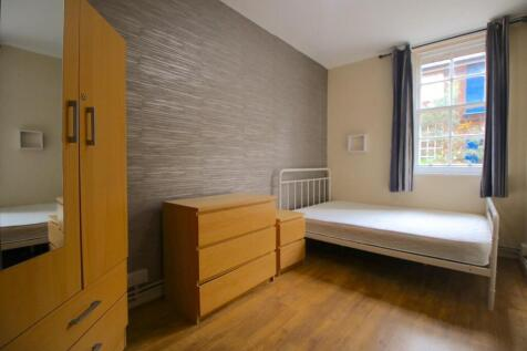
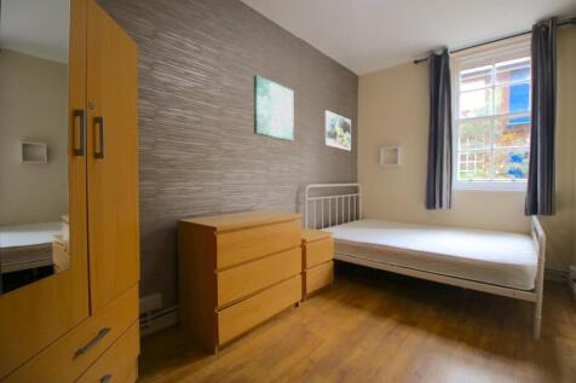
+ wall art [253,74,294,143]
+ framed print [323,109,352,151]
